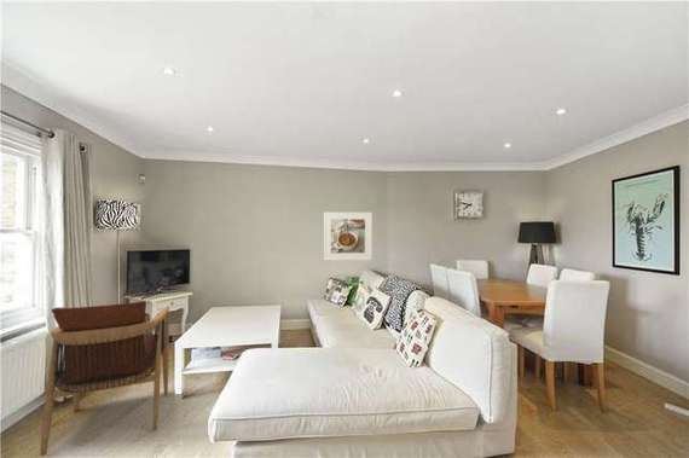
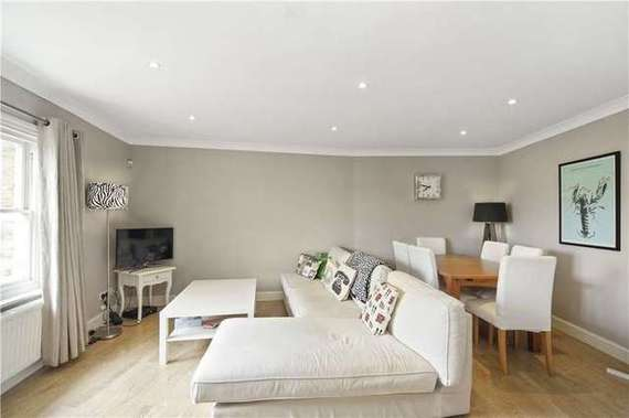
- armchair [39,300,172,457]
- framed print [323,210,374,261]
